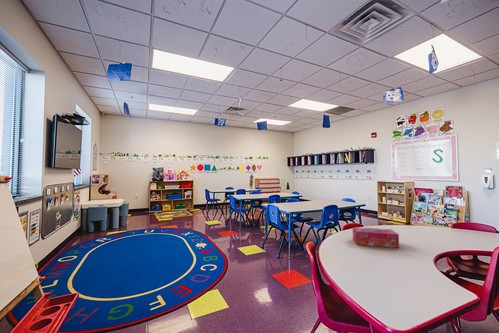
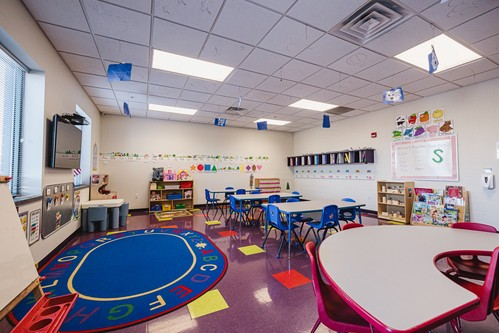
- tissue box [352,226,400,249]
